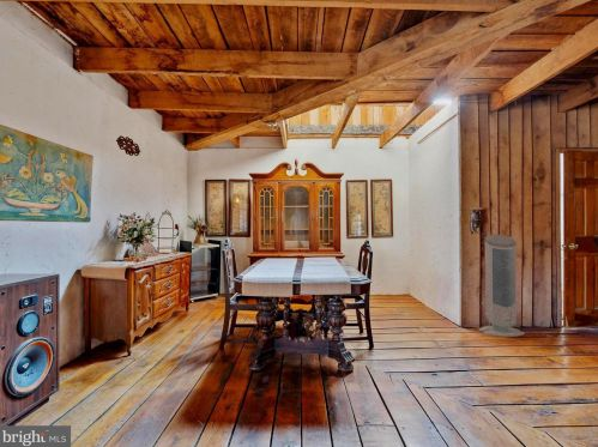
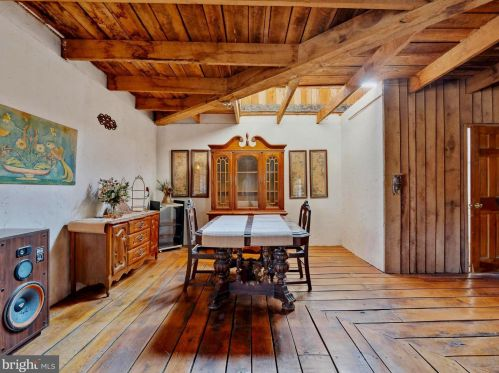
- air purifier [477,234,526,338]
